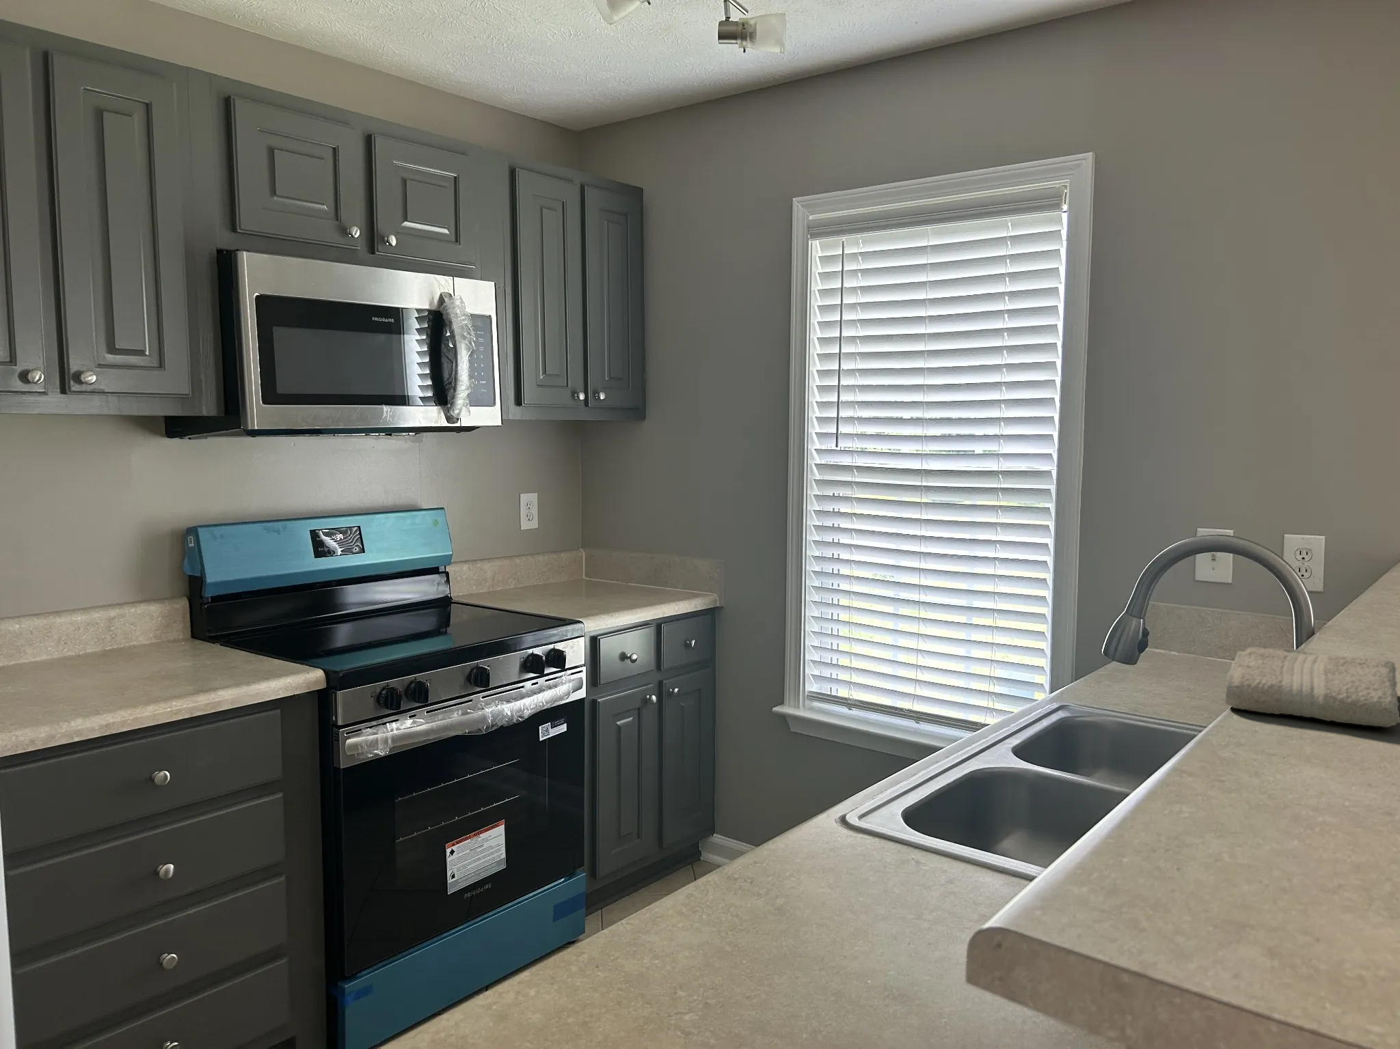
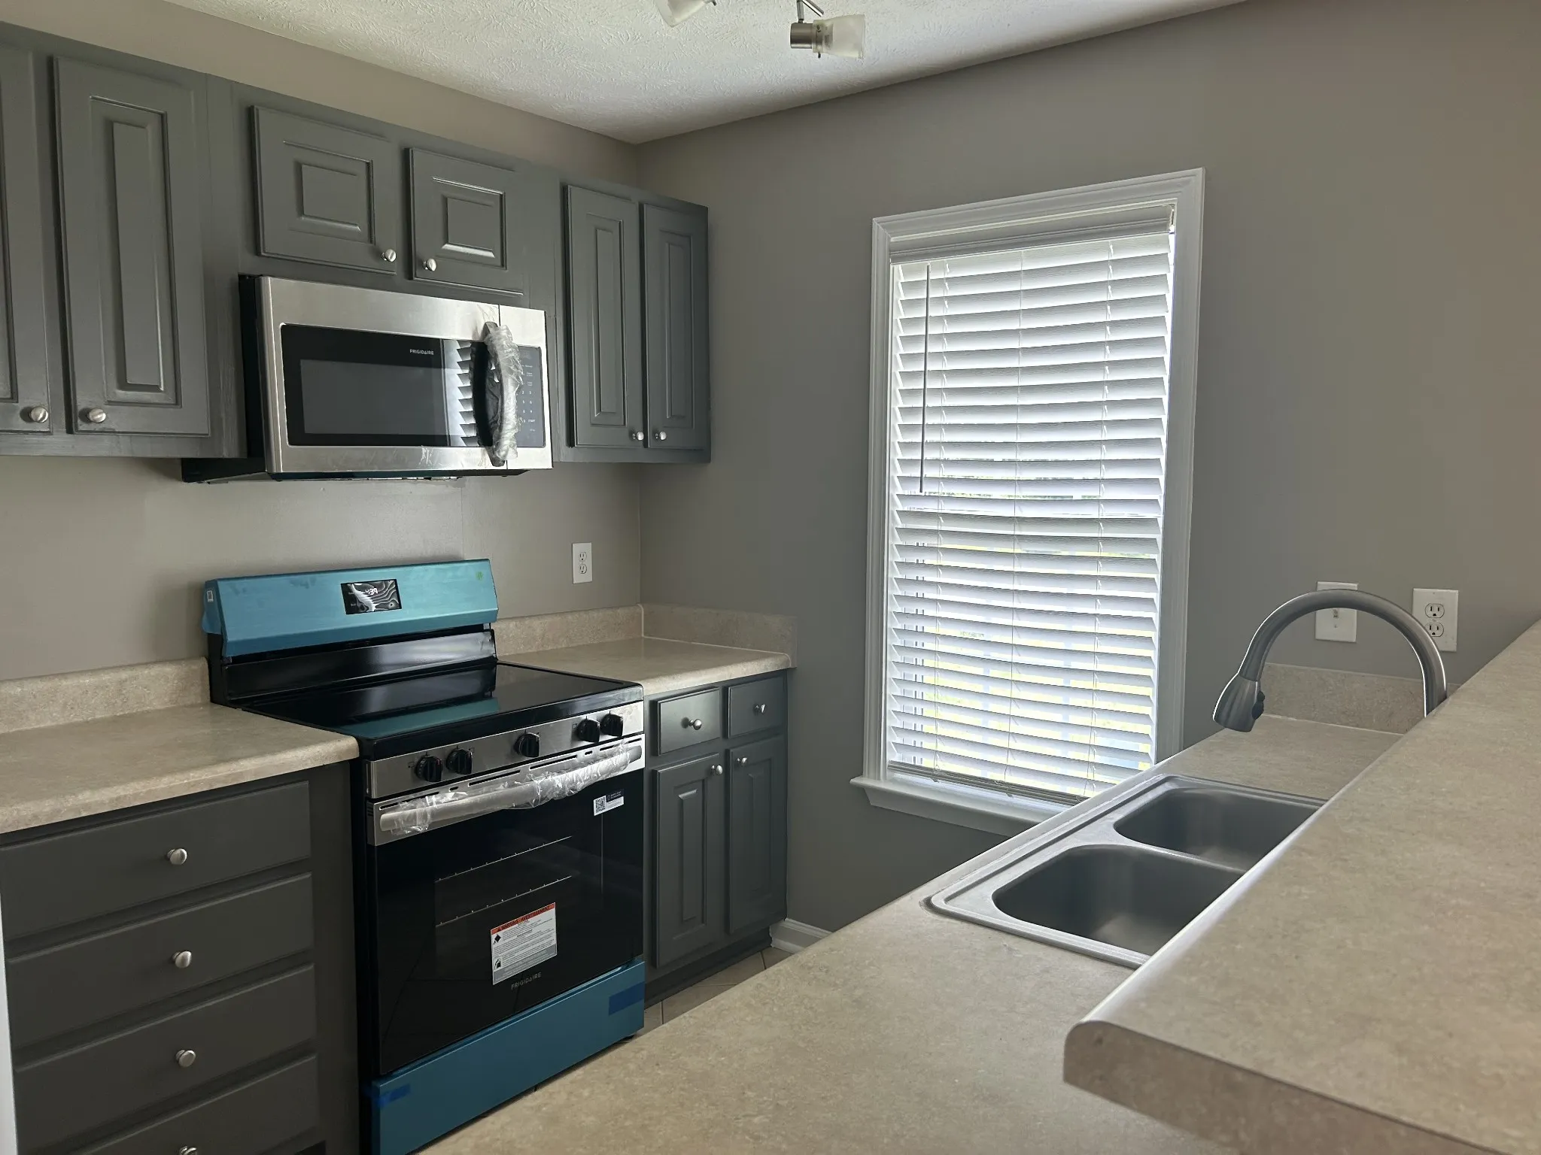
- washcloth [1225,646,1400,728]
